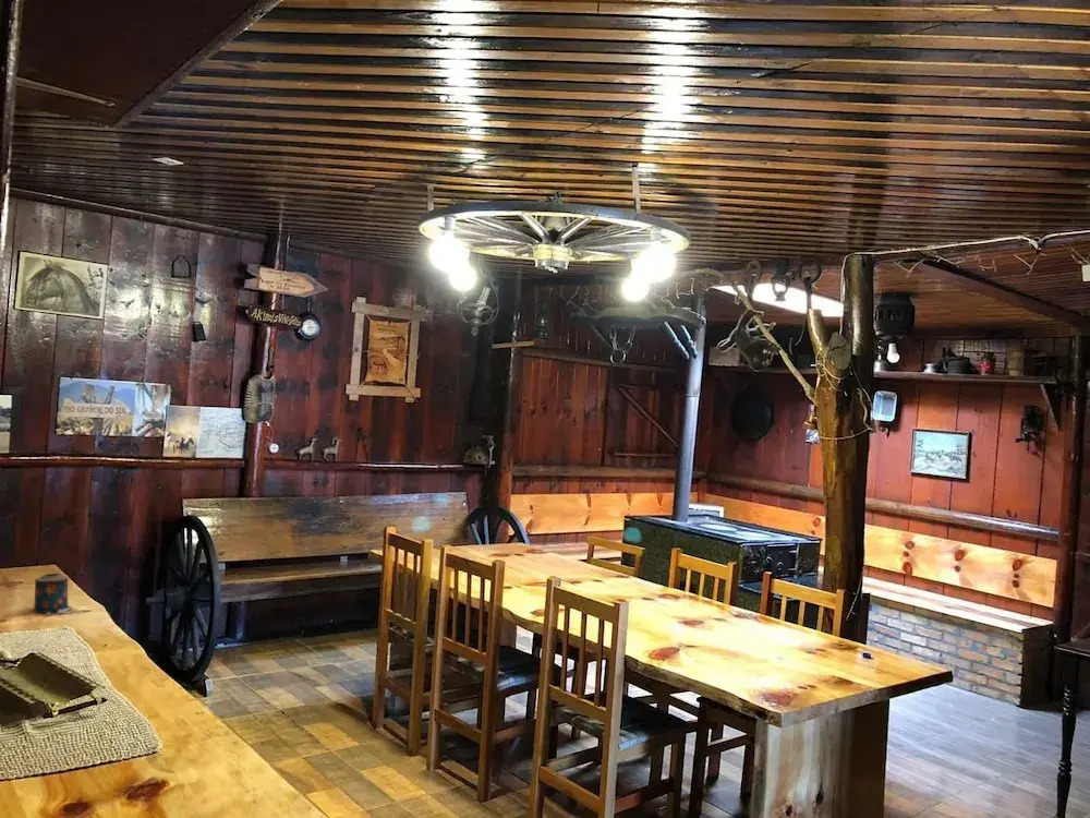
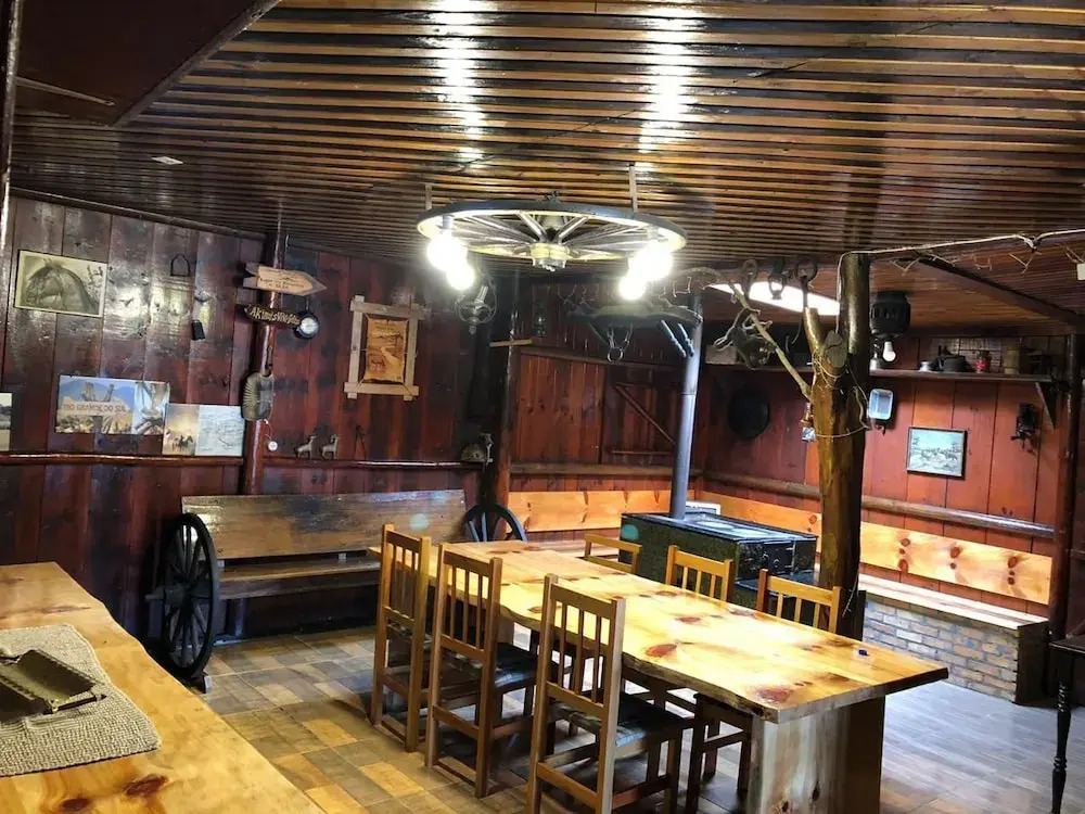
- candle [33,573,73,615]
